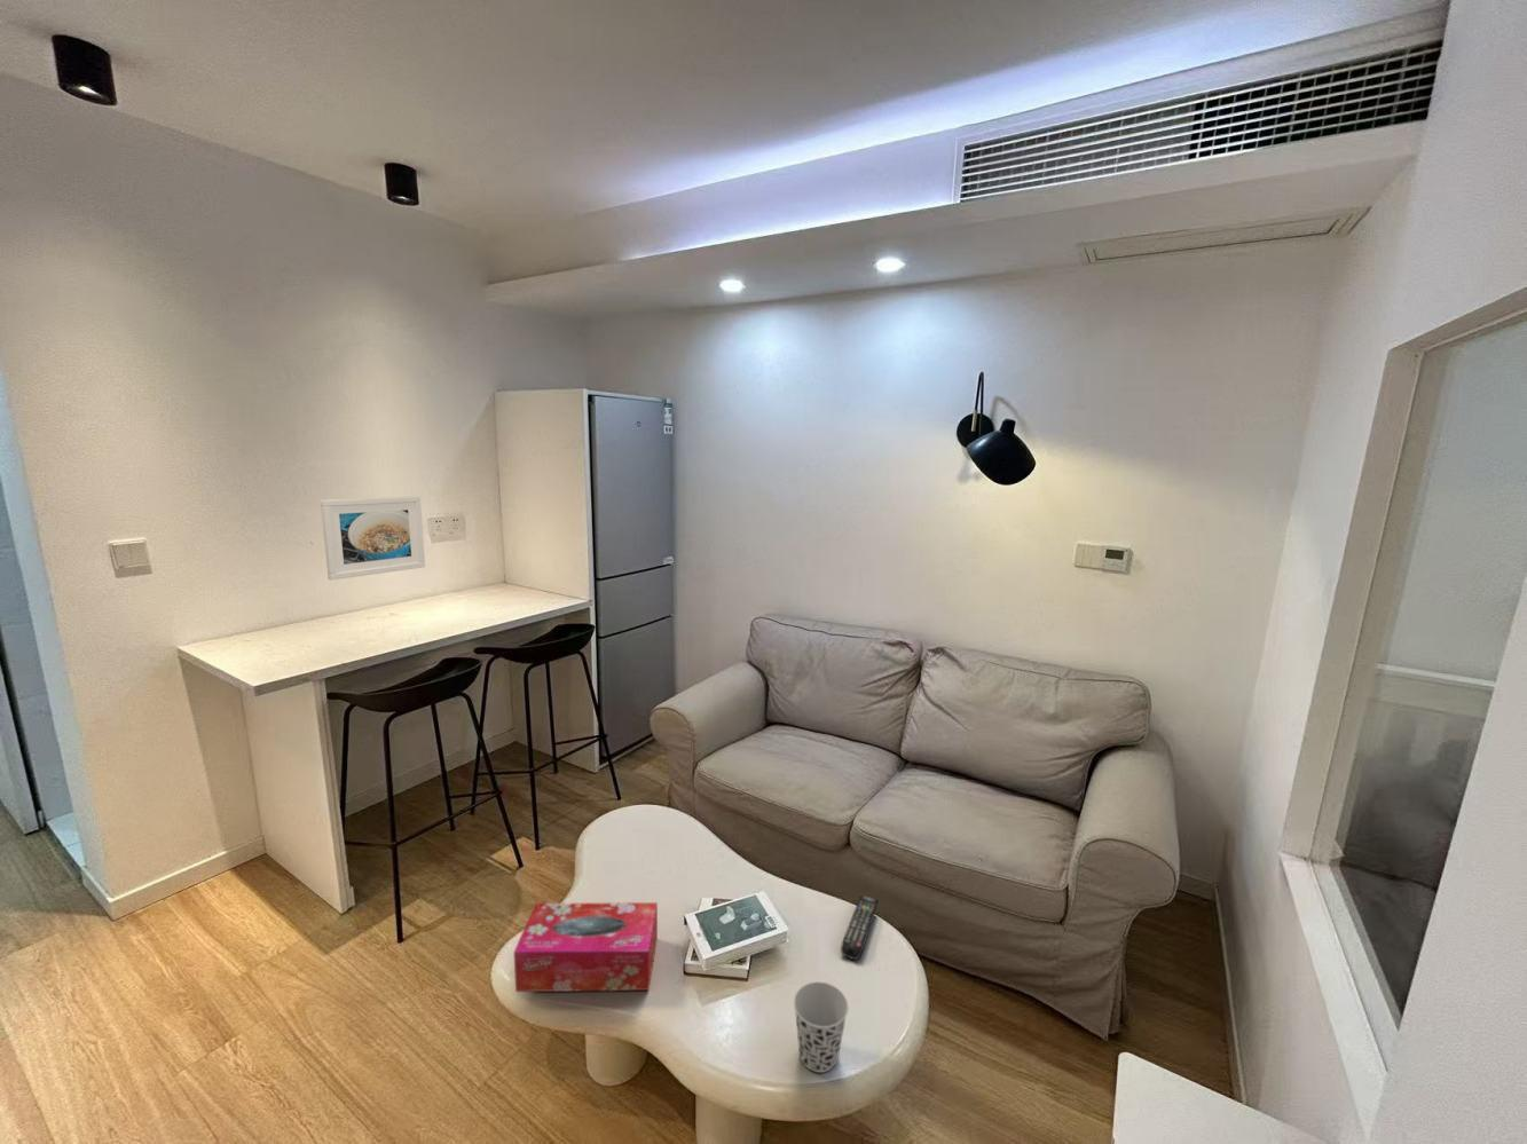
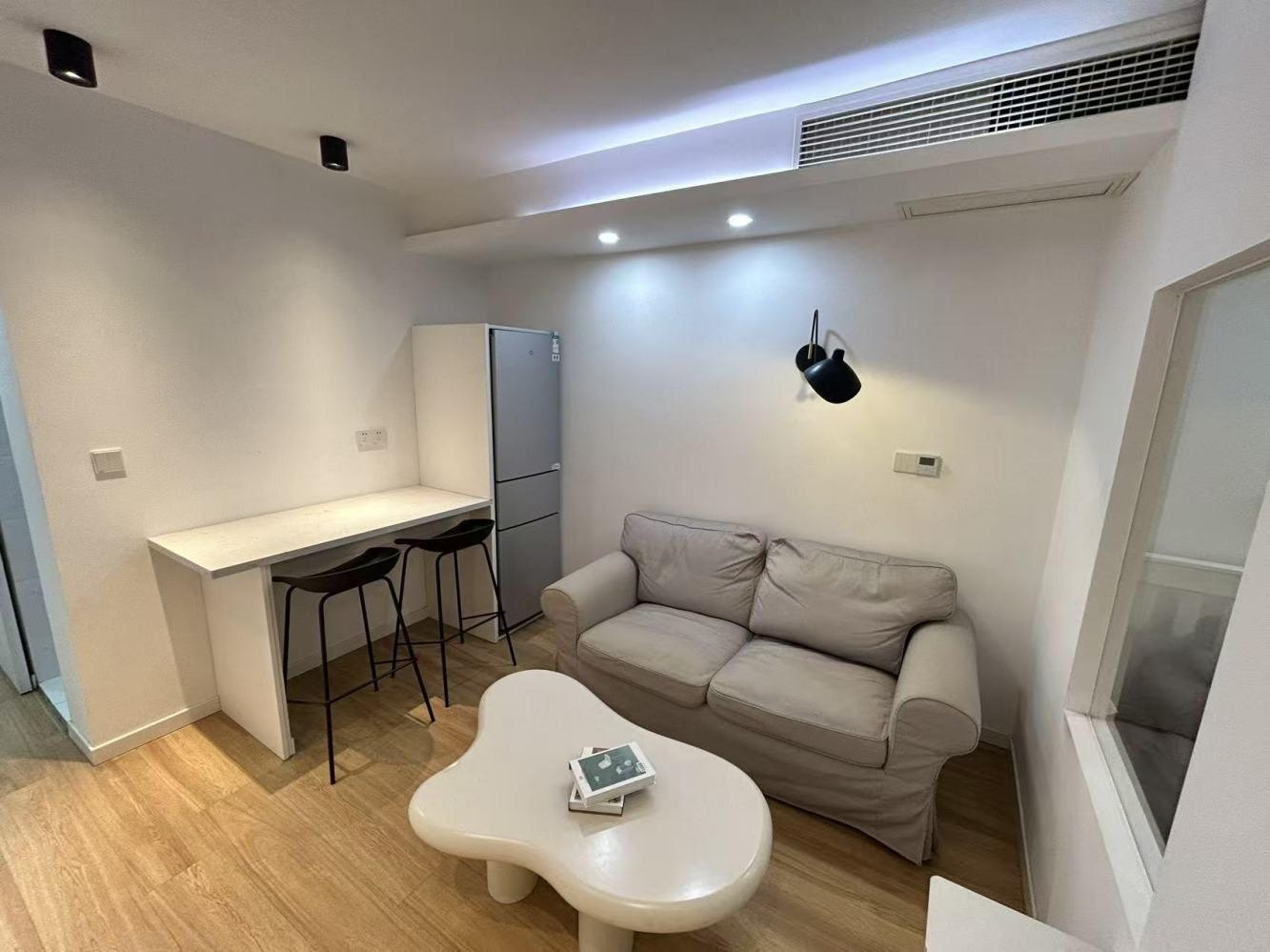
- cup [792,981,850,1073]
- tissue box [513,901,659,993]
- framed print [320,495,426,580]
- remote control [839,893,881,961]
